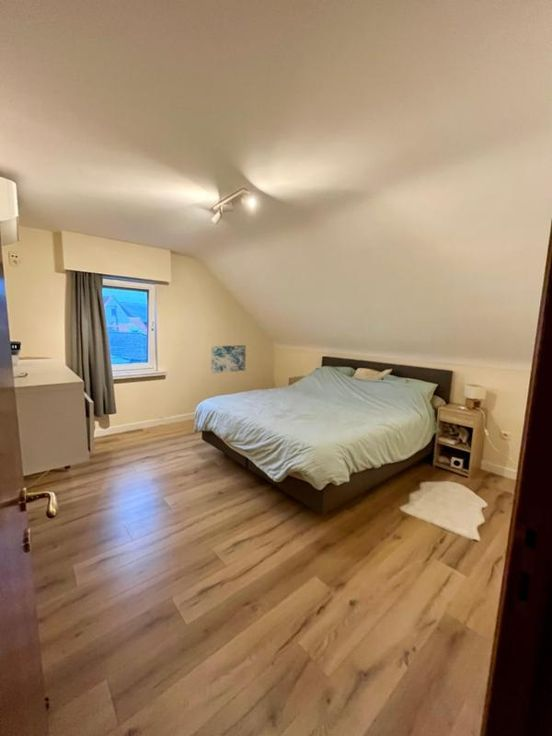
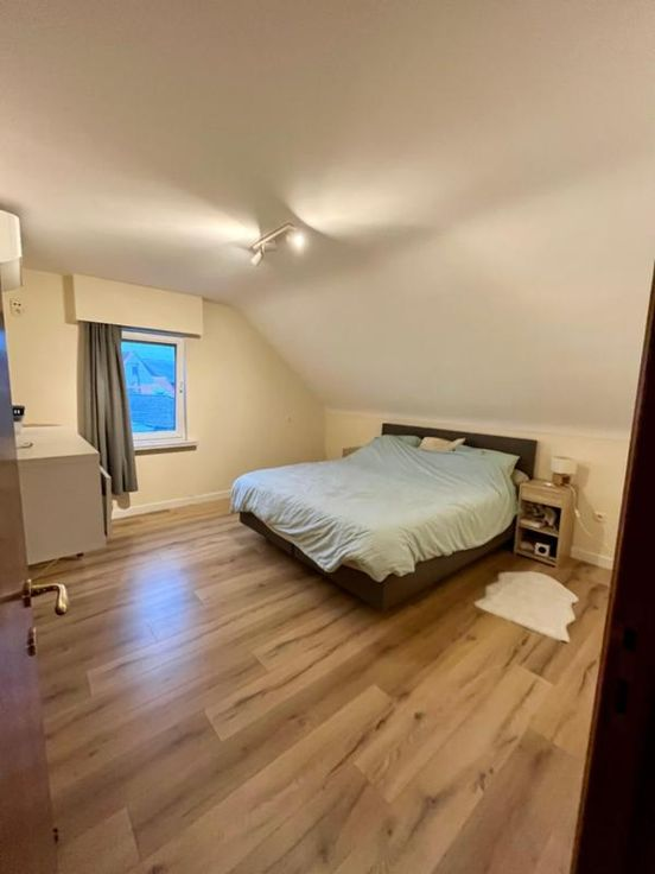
- wall art [210,344,247,374]
